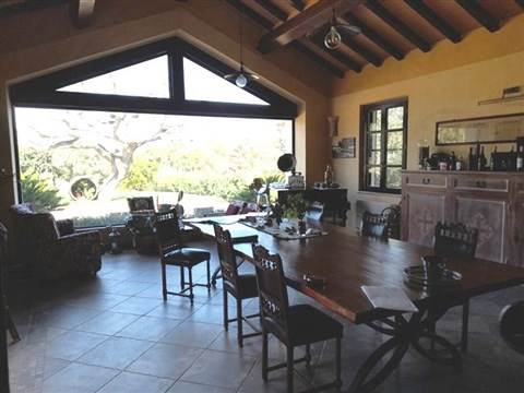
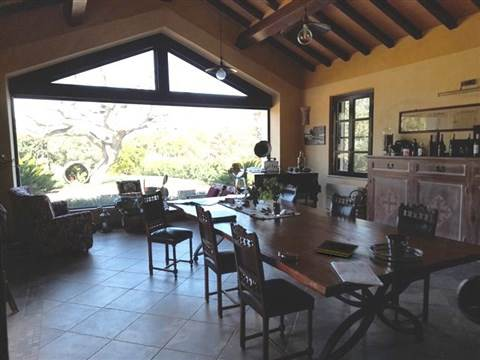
+ notepad [314,239,360,259]
